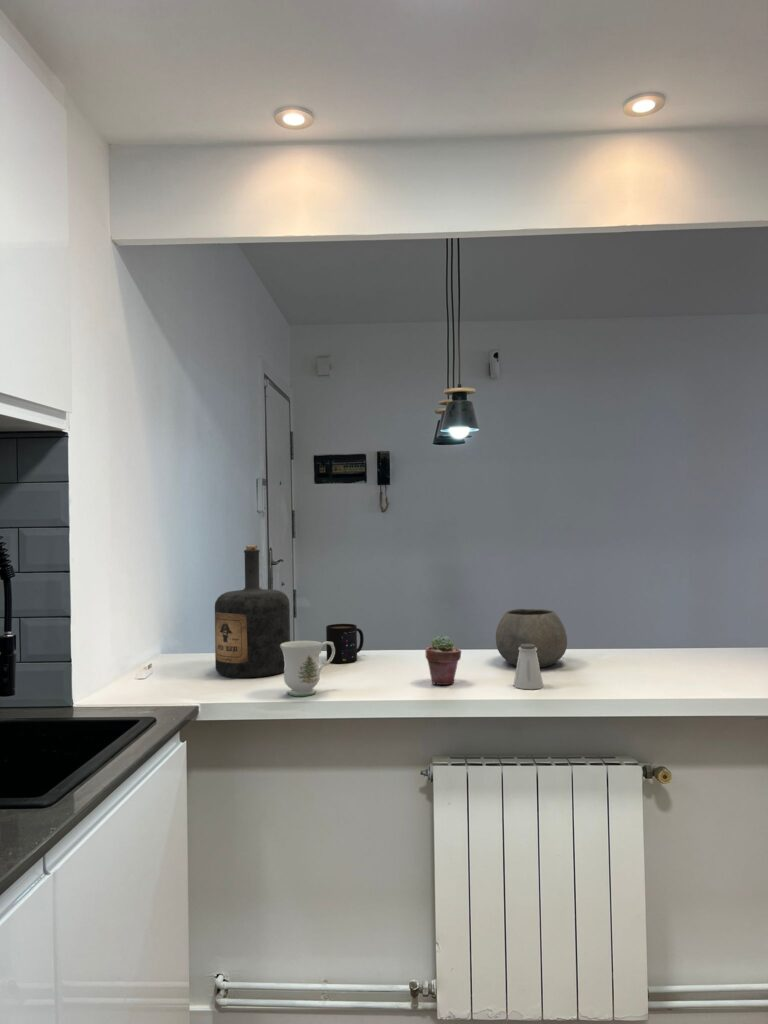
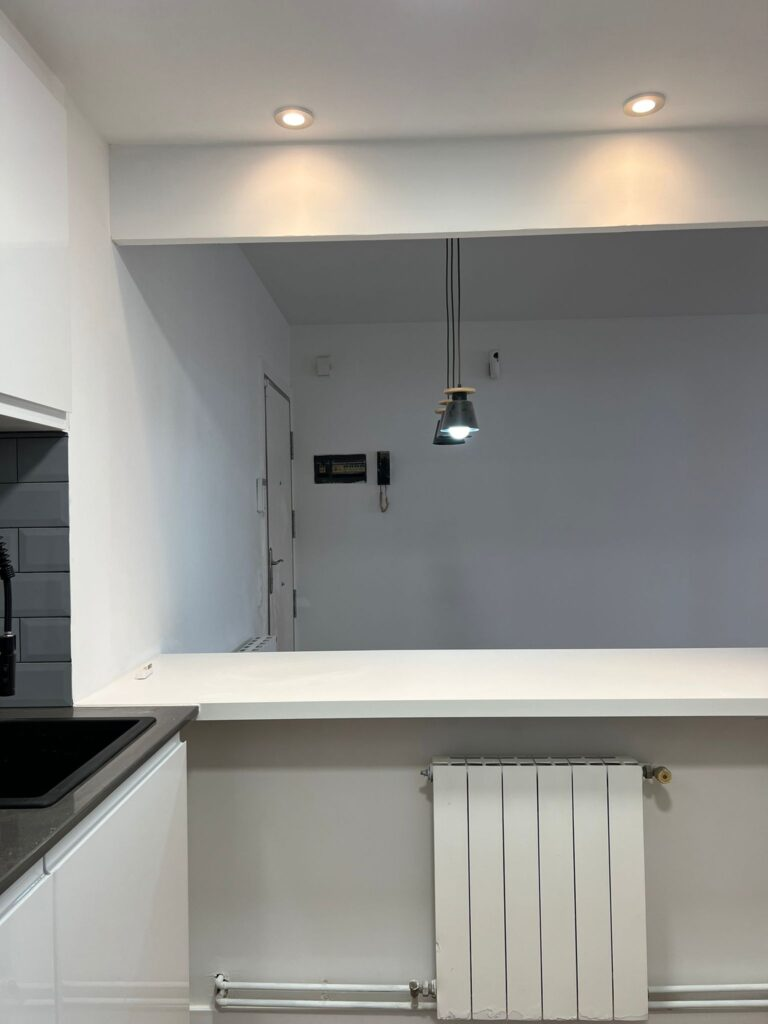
- mug [280,640,335,698]
- bottle [214,544,291,678]
- bowl [495,608,568,668]
- potted succulent [424,634,462,686]
- mug [325,623,365,664]
- saltshaker [512,644,545,690]
